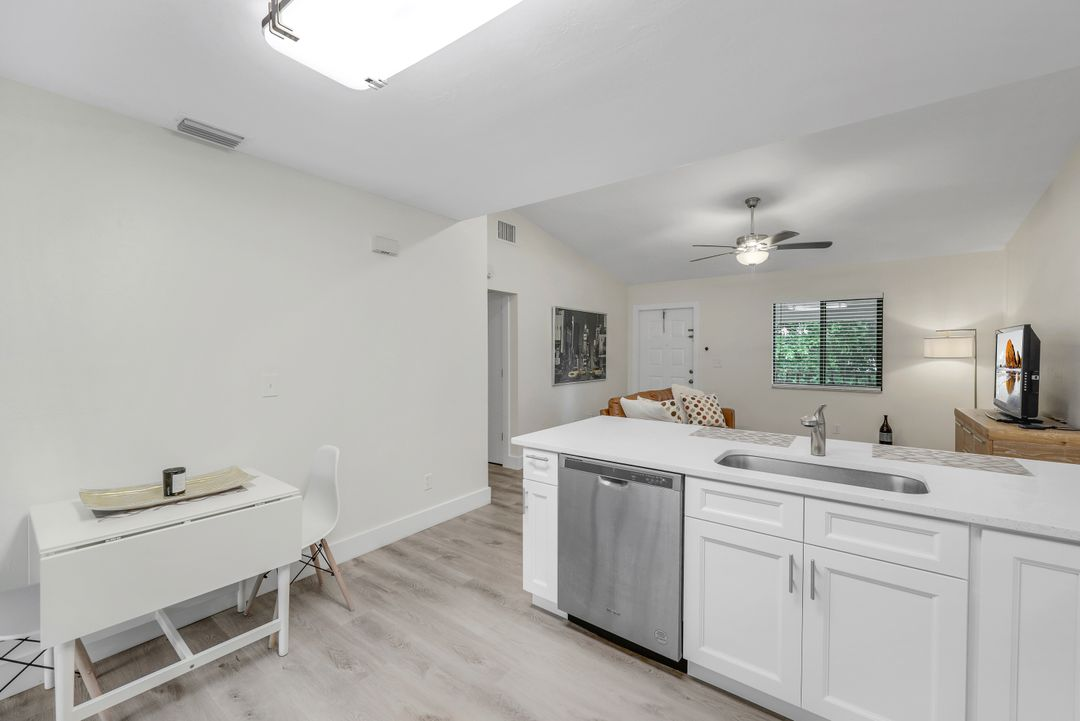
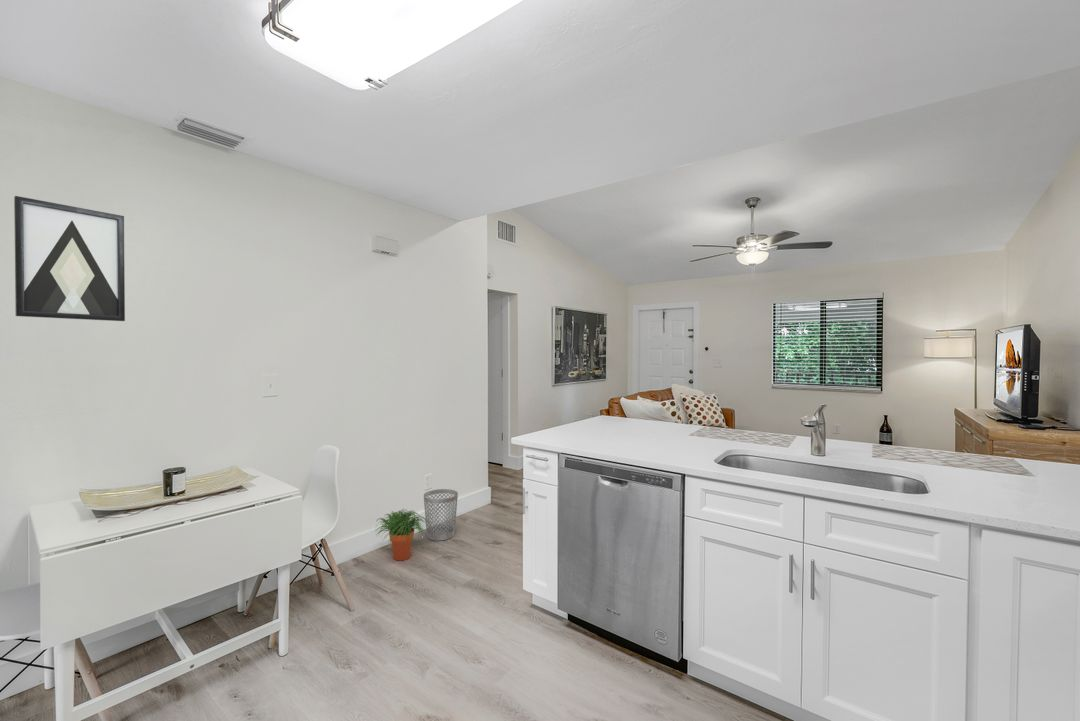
+ potted plant [374,508,431,562]
+ wall art [13,195,126,322]
+ wastebasket [423,488,459,542]
